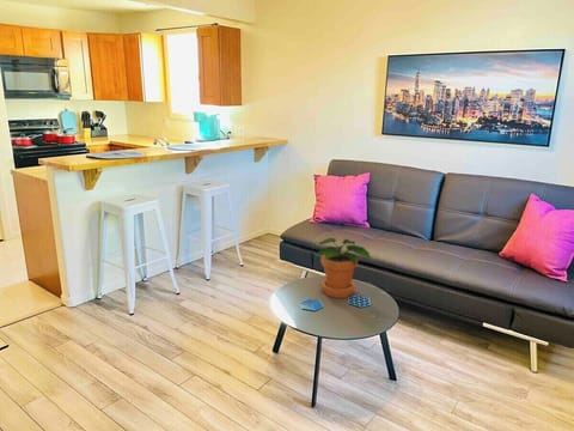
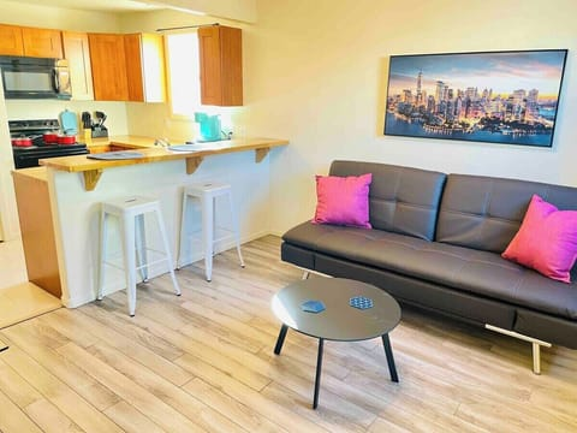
- potted plant [315,237,373,299]
